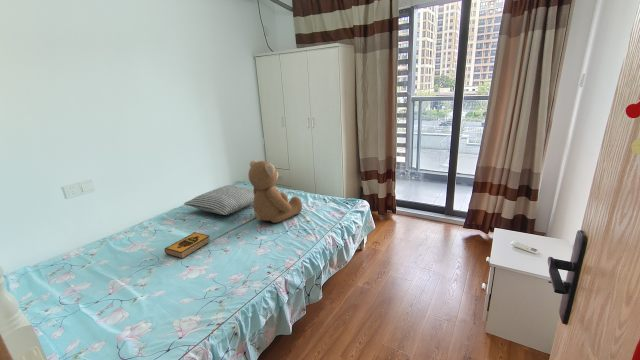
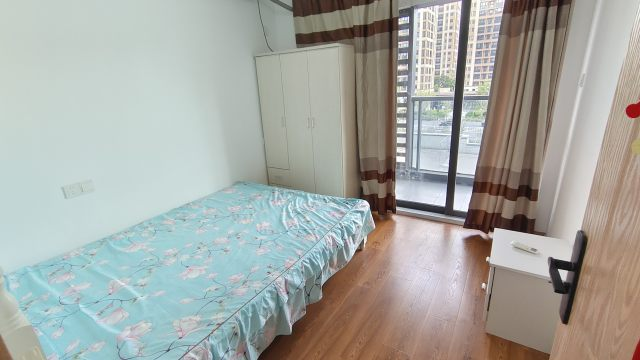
- teddy bear [247,159,303,224]
- pillow [183,184,254,216]
- hardback book [163,231,211,260]
